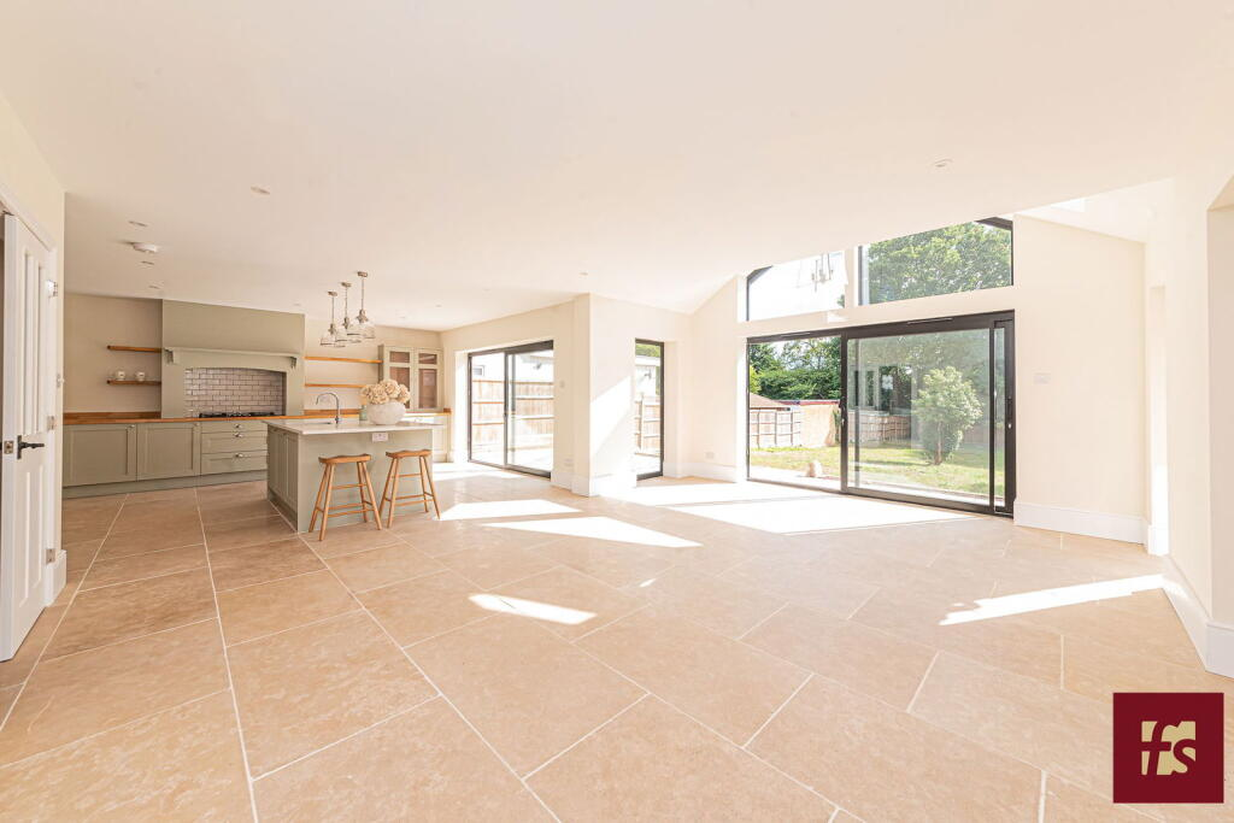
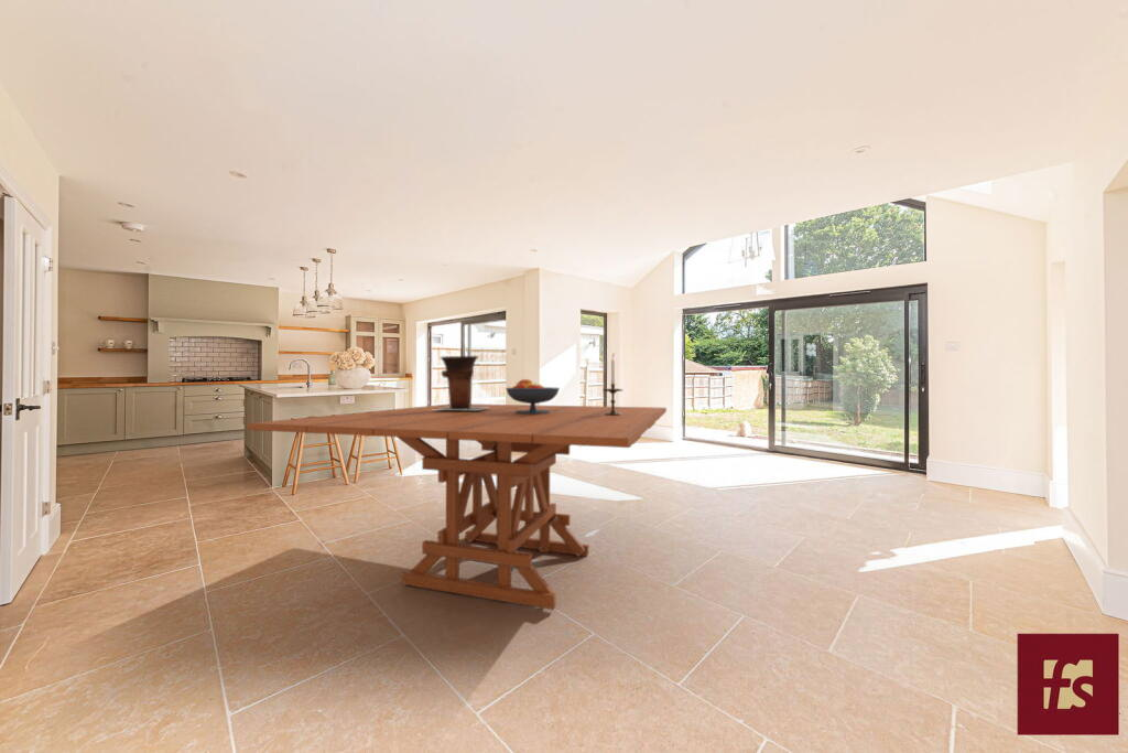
+ fruit bowl [505,378,561,413]
+ vase [432,355,489,411]
+ candlestick [603,351,623,416]
+ dining table [247,402,668,611]
